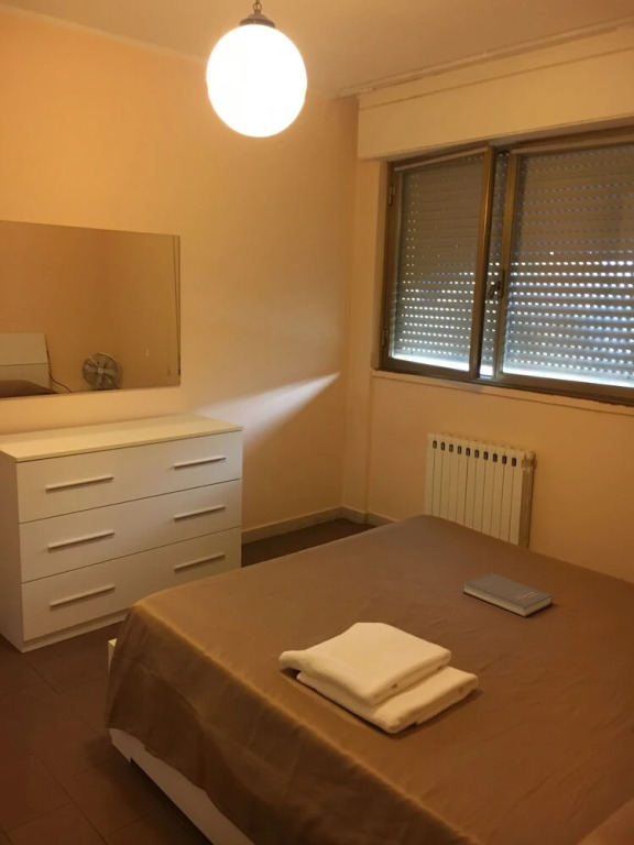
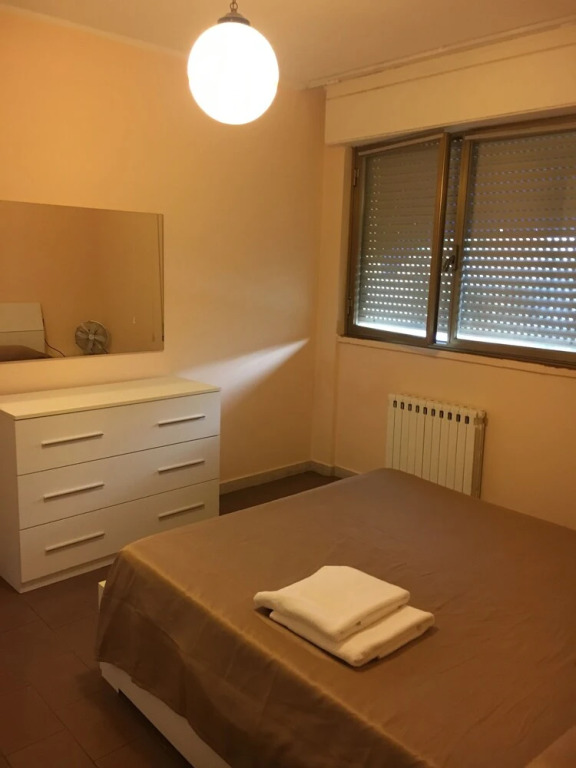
- book [461,572,554,618]
